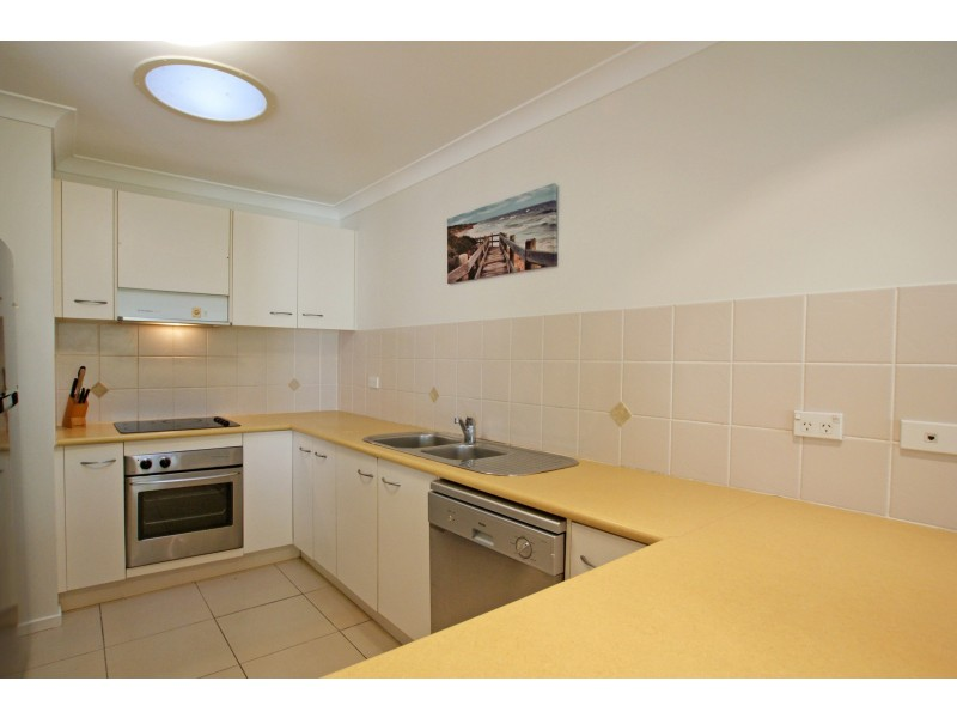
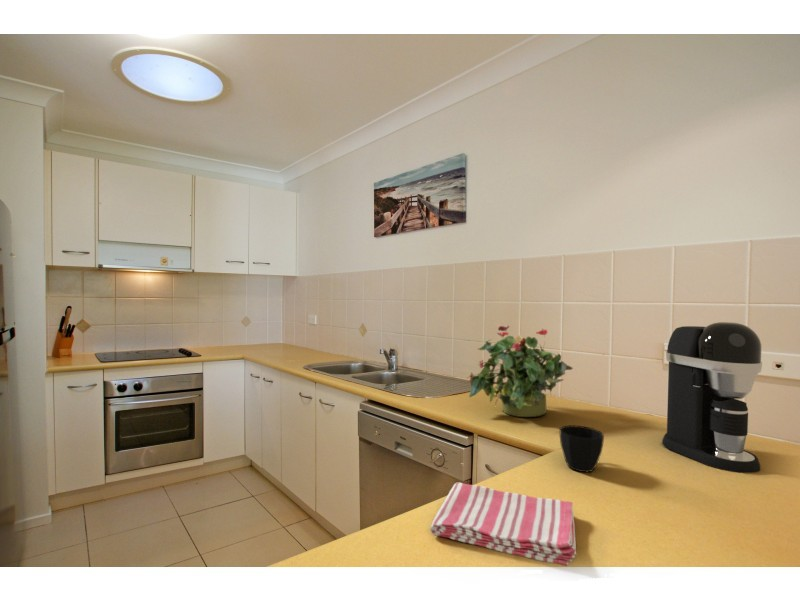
+ potted plant [465,325,574,418]
+ coffee maker [661,321,763,474]
+ dish towel [429,481,577,567]
+ cup [559,424,605,473]
